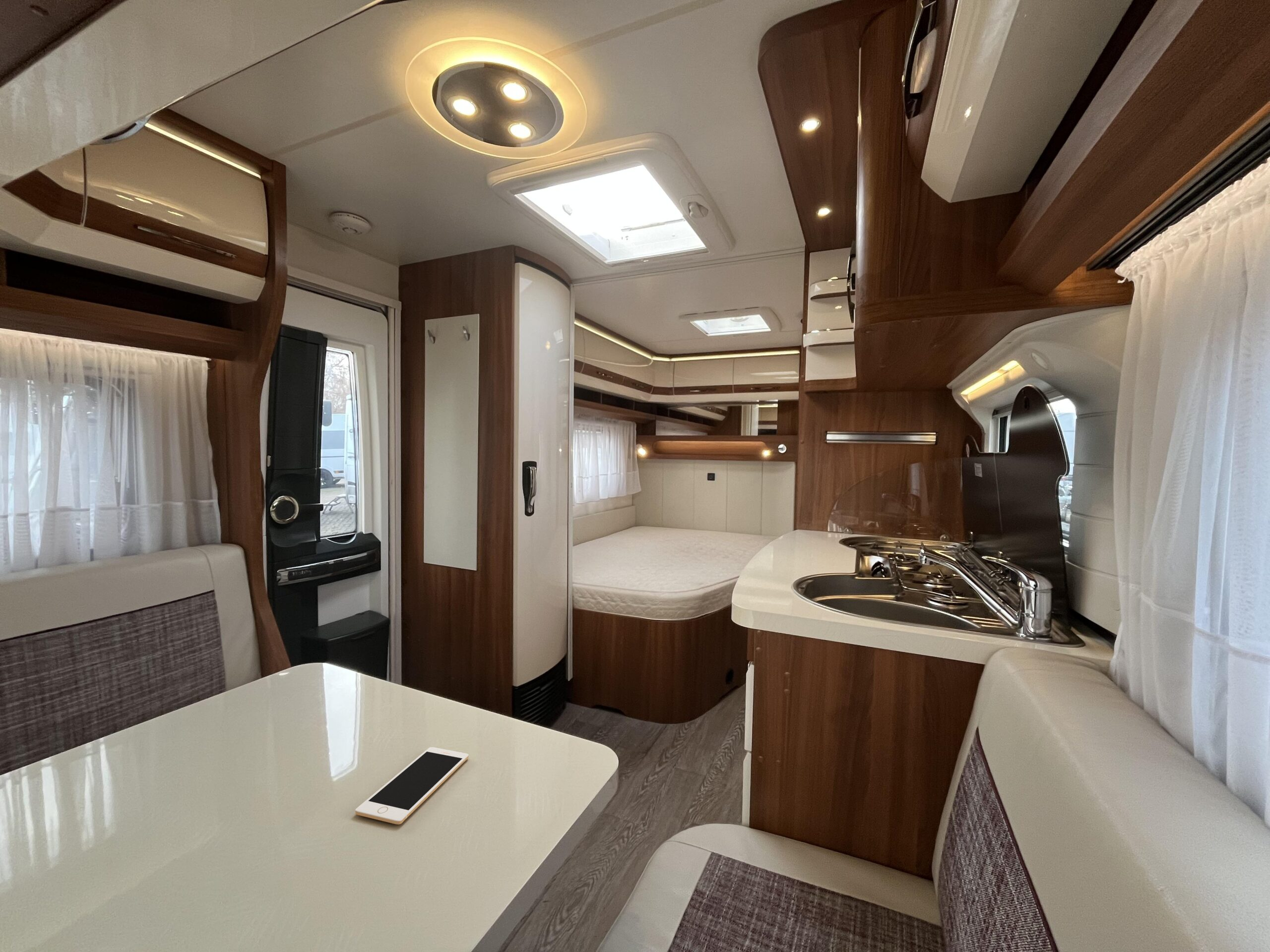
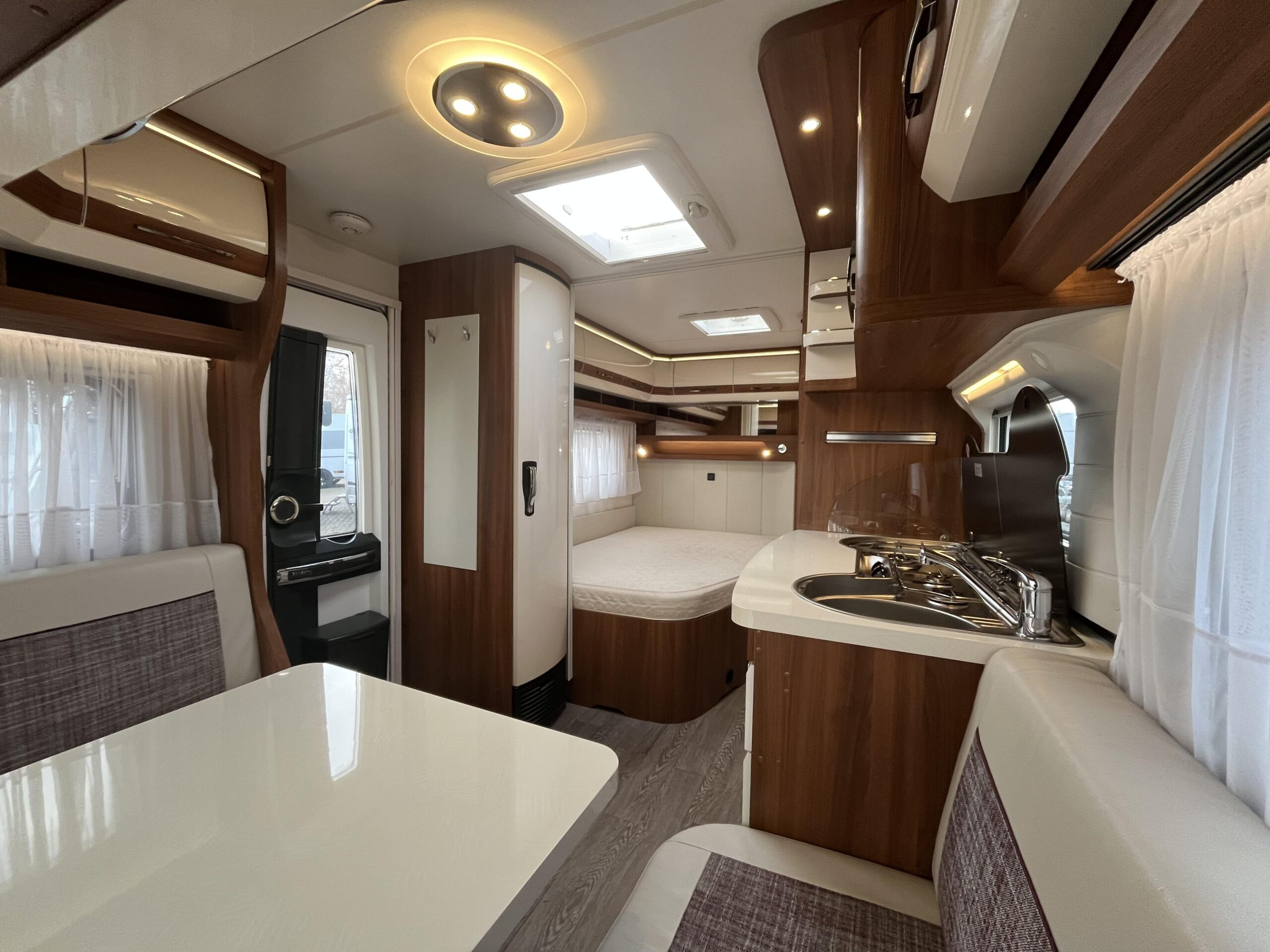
- cell phone [355,747,469,825]
